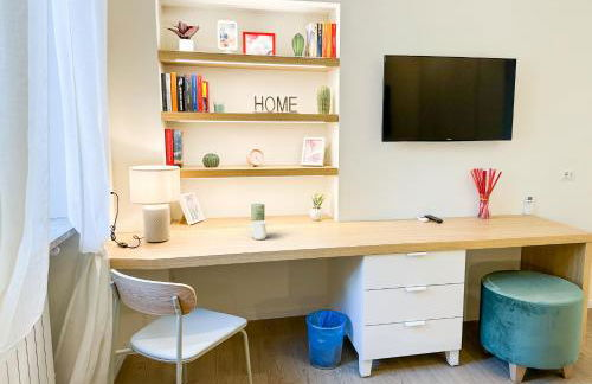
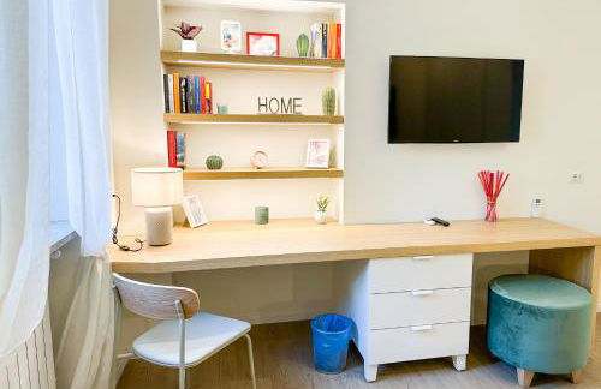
- mug [244,219,269,241]
